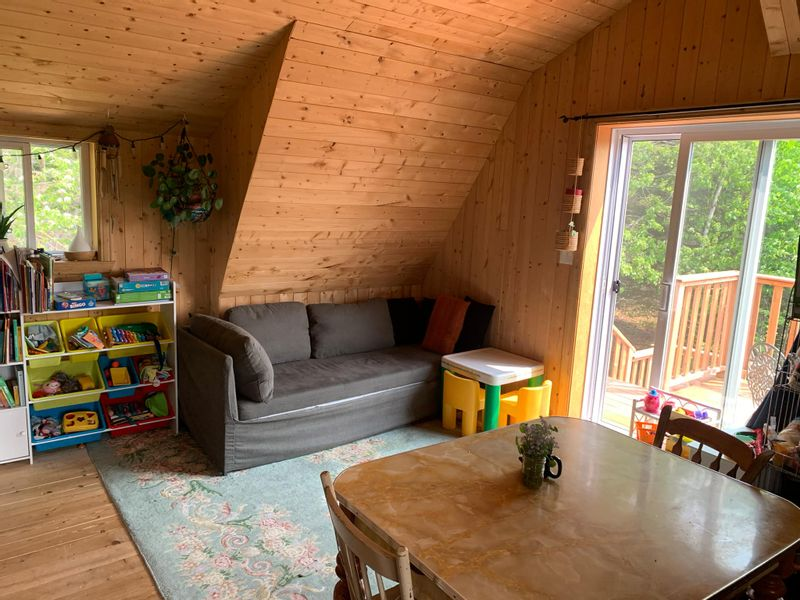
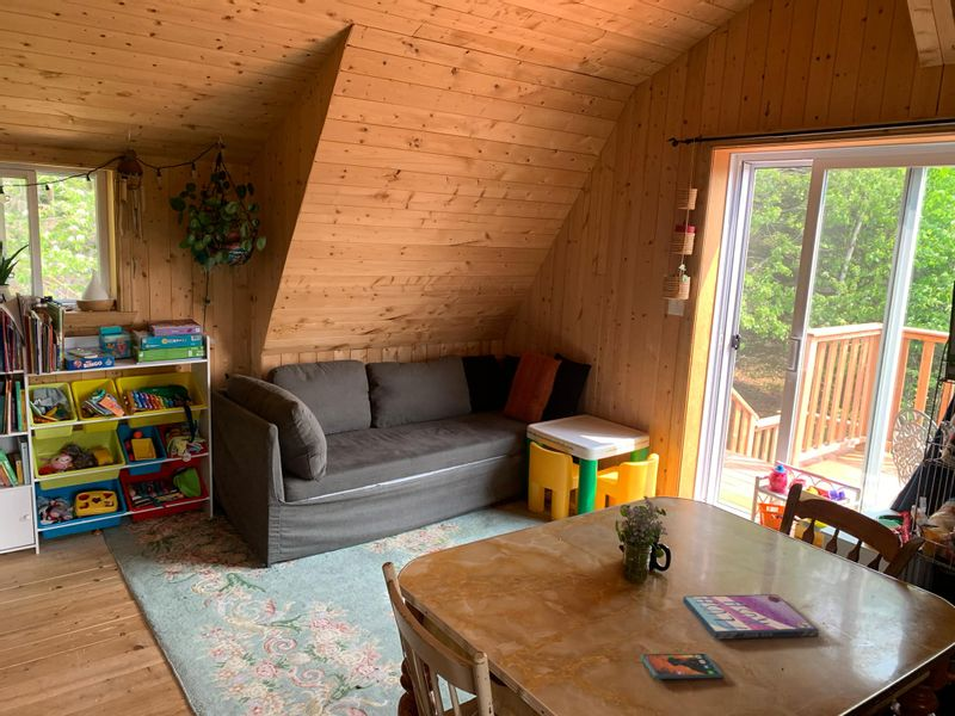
+ smartphone [640,653,725,680]
+ video game case [682,593,820,640]
